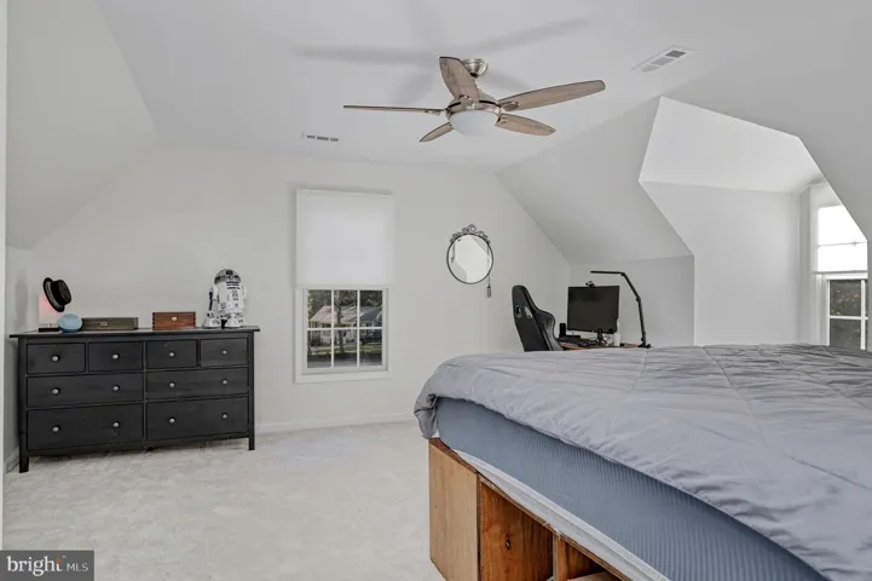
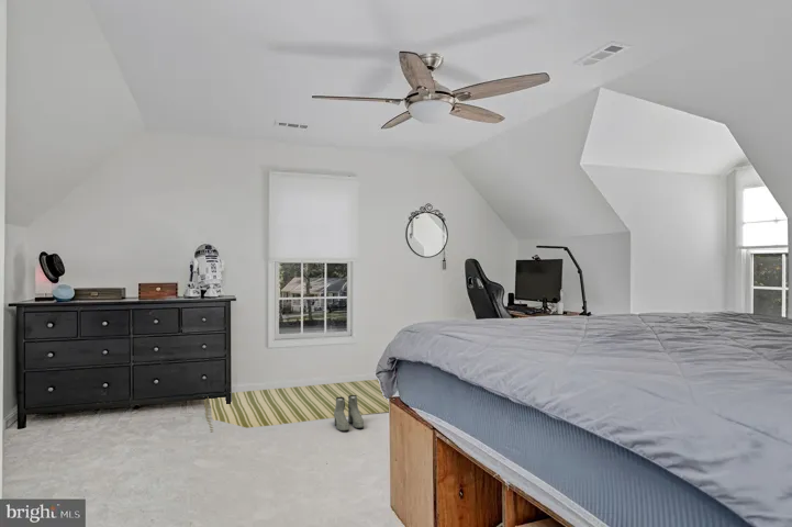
+ rug [202,379,390,434]
+ boots [333,395,365,433]
